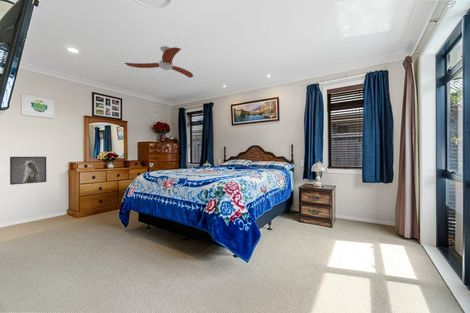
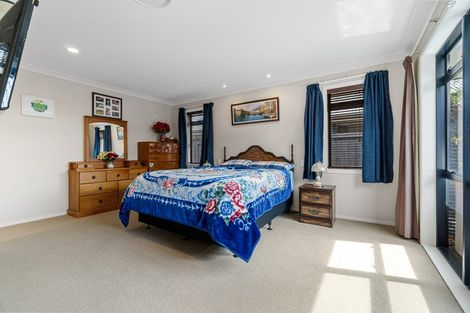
- ceiling fan [124,45,194,79]
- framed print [9,156,47,186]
